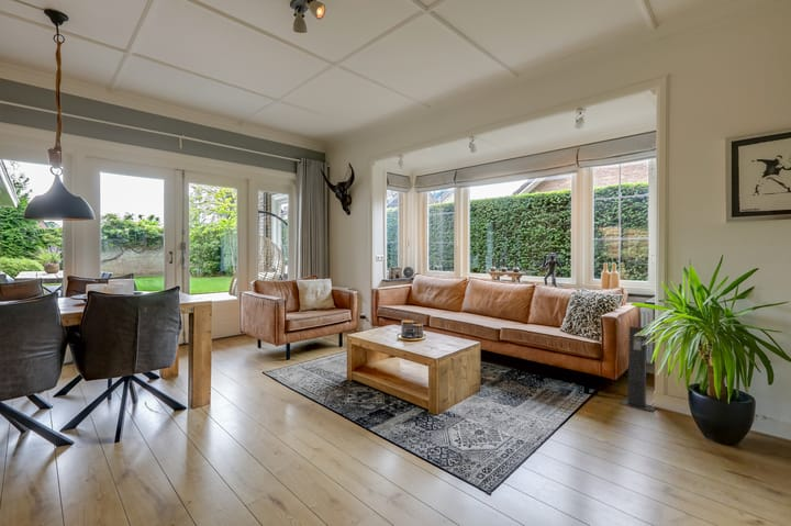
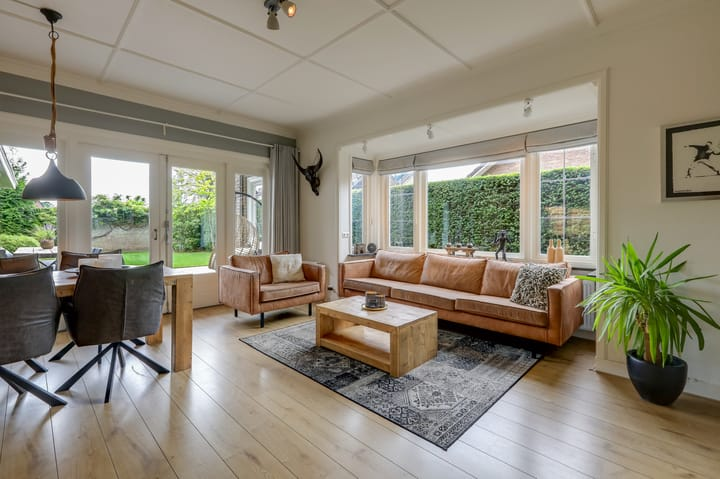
- speaker [619,325,657,413]
